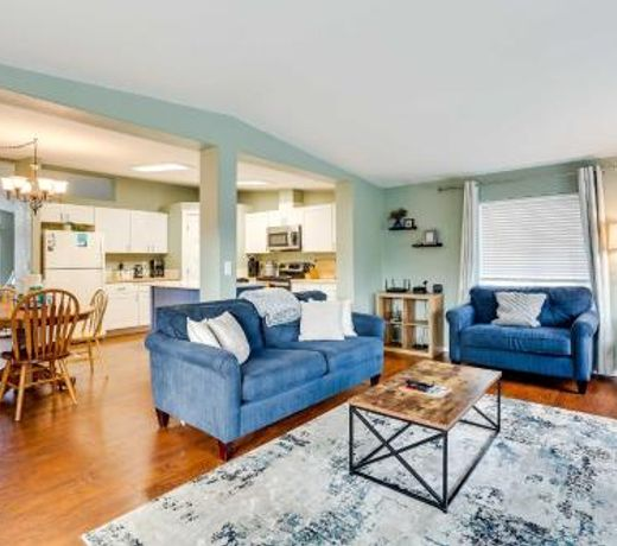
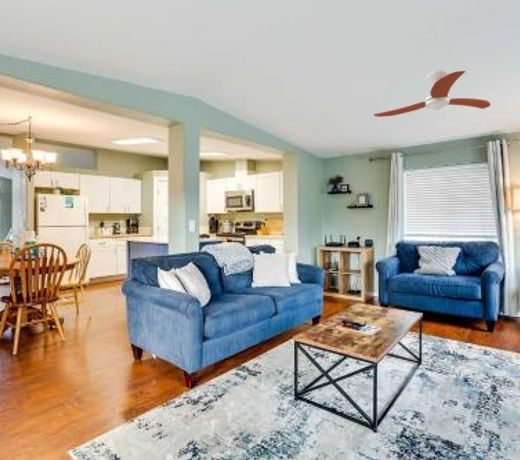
+ ceiling fan [372,69,492,118]
